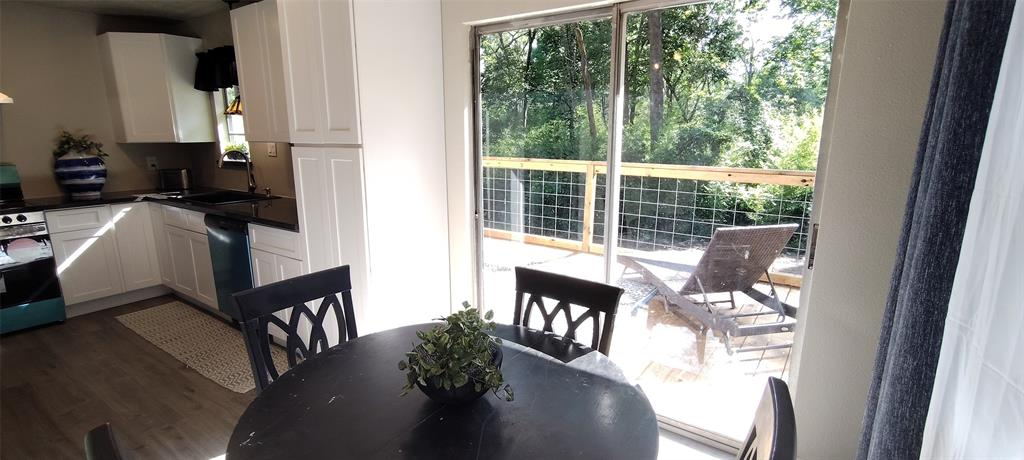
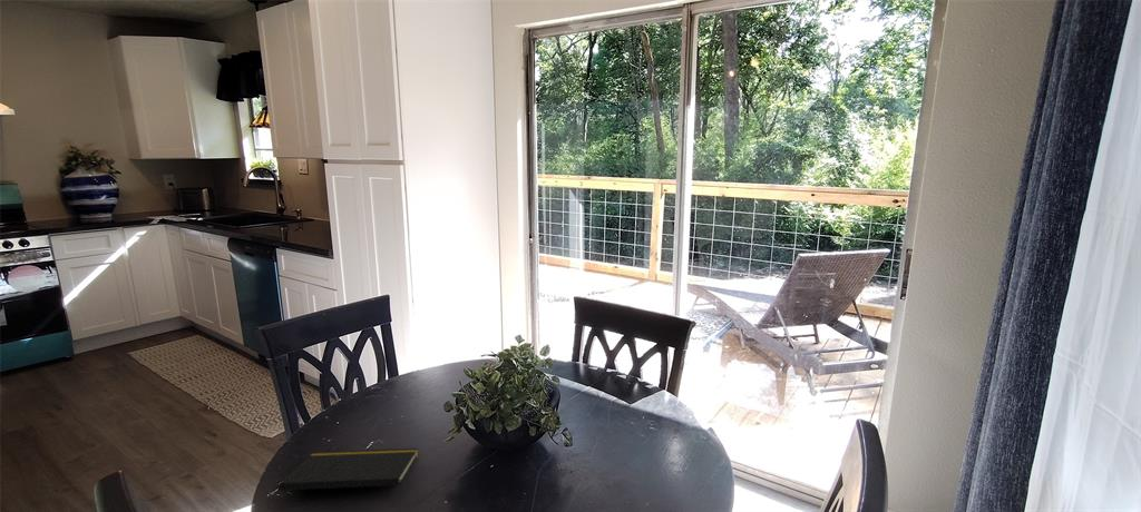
+ notepad [277,447,419,500]
